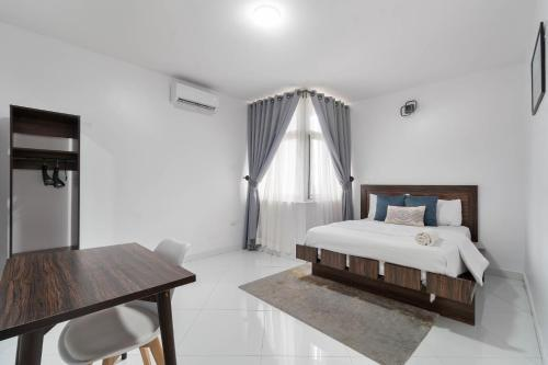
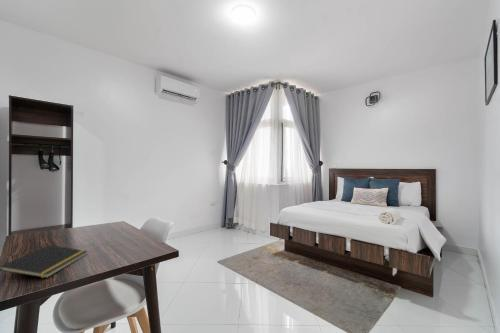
+ notepad [0,244,89,279]
